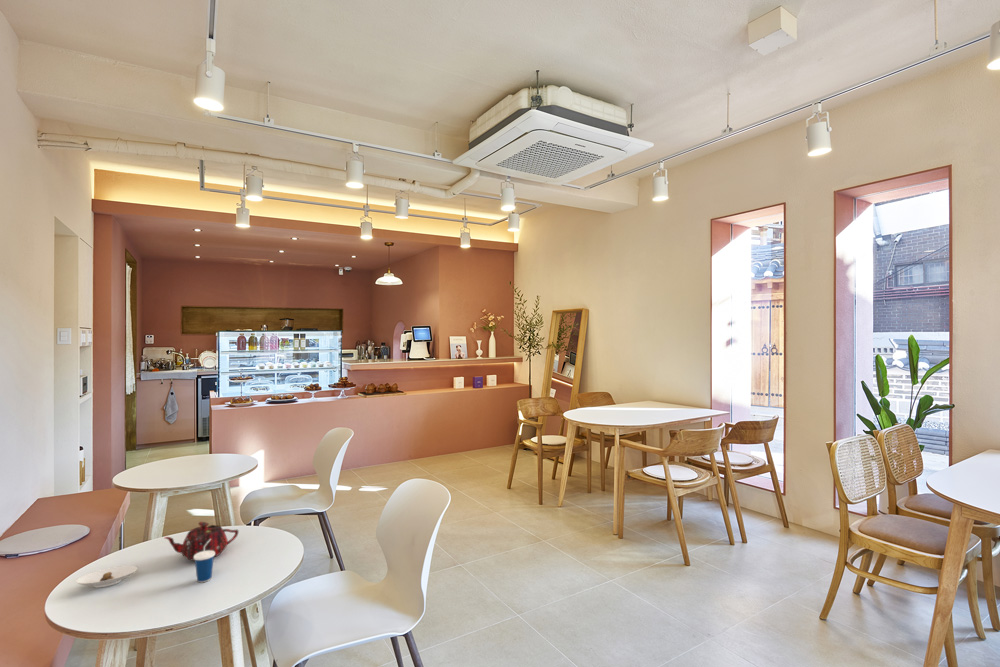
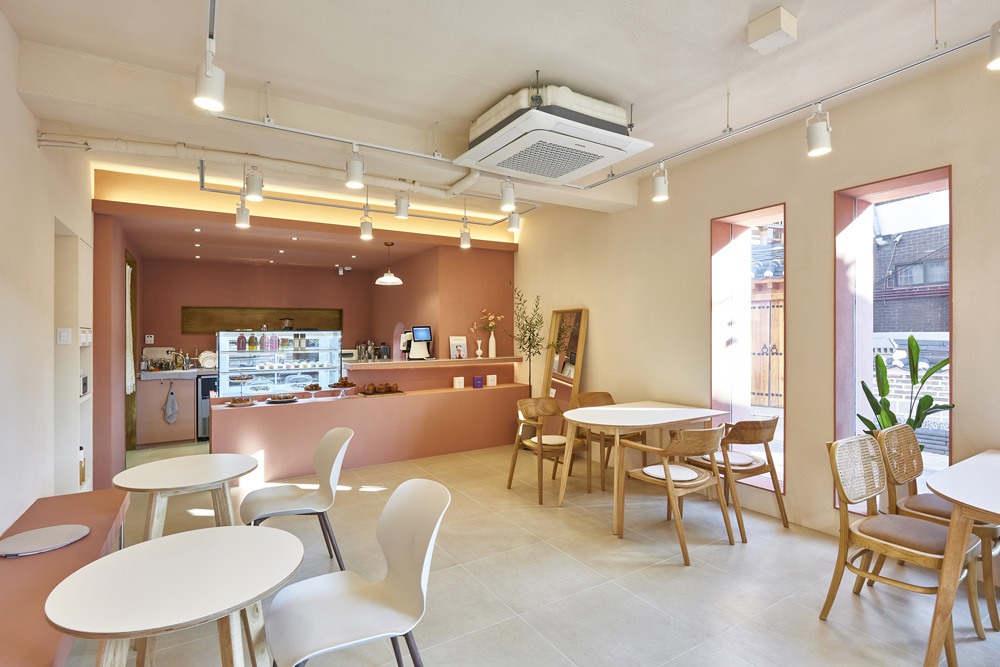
- teapot [163,521,240,562]
- saucer [75,565,139,588]
- cup [194,539,215,583]
